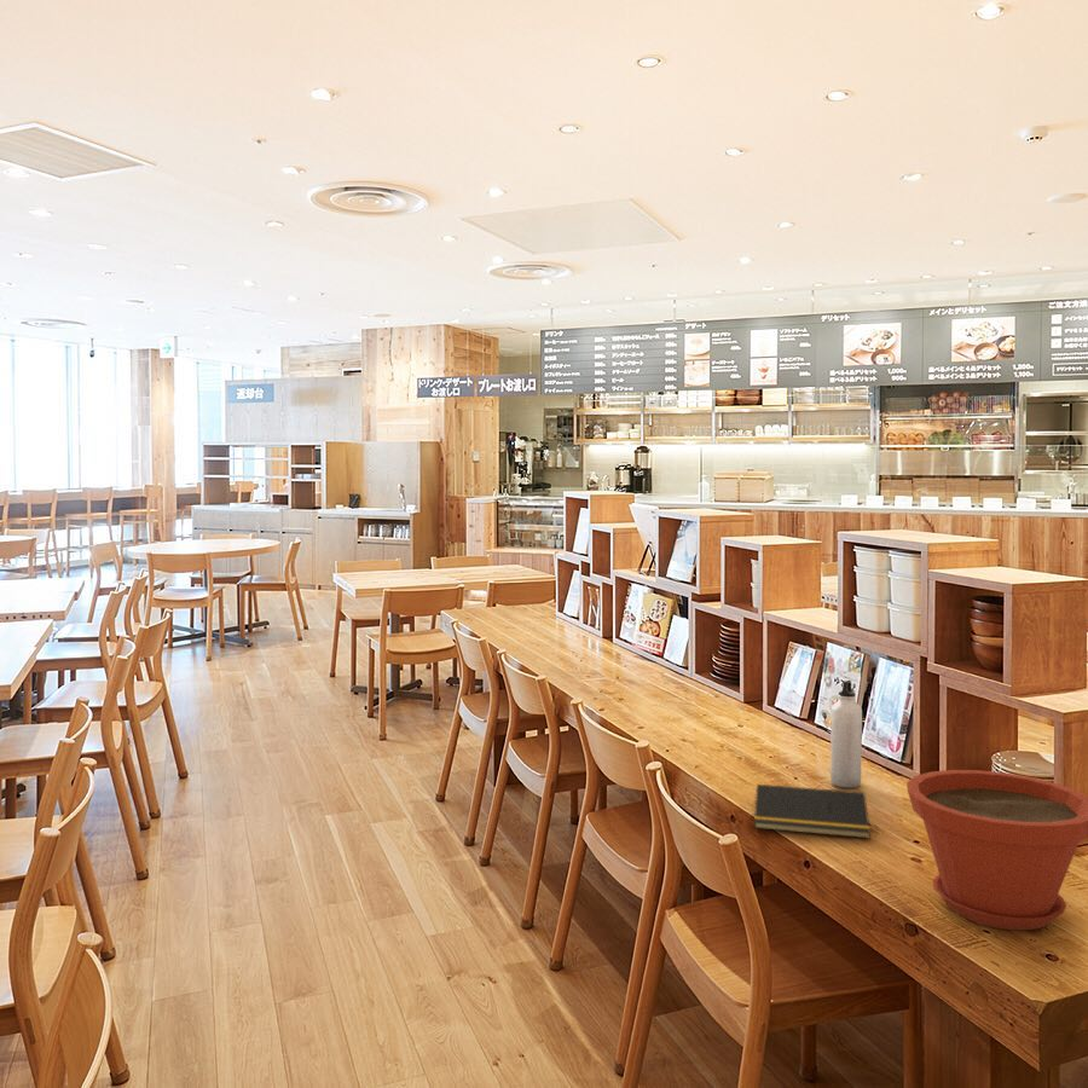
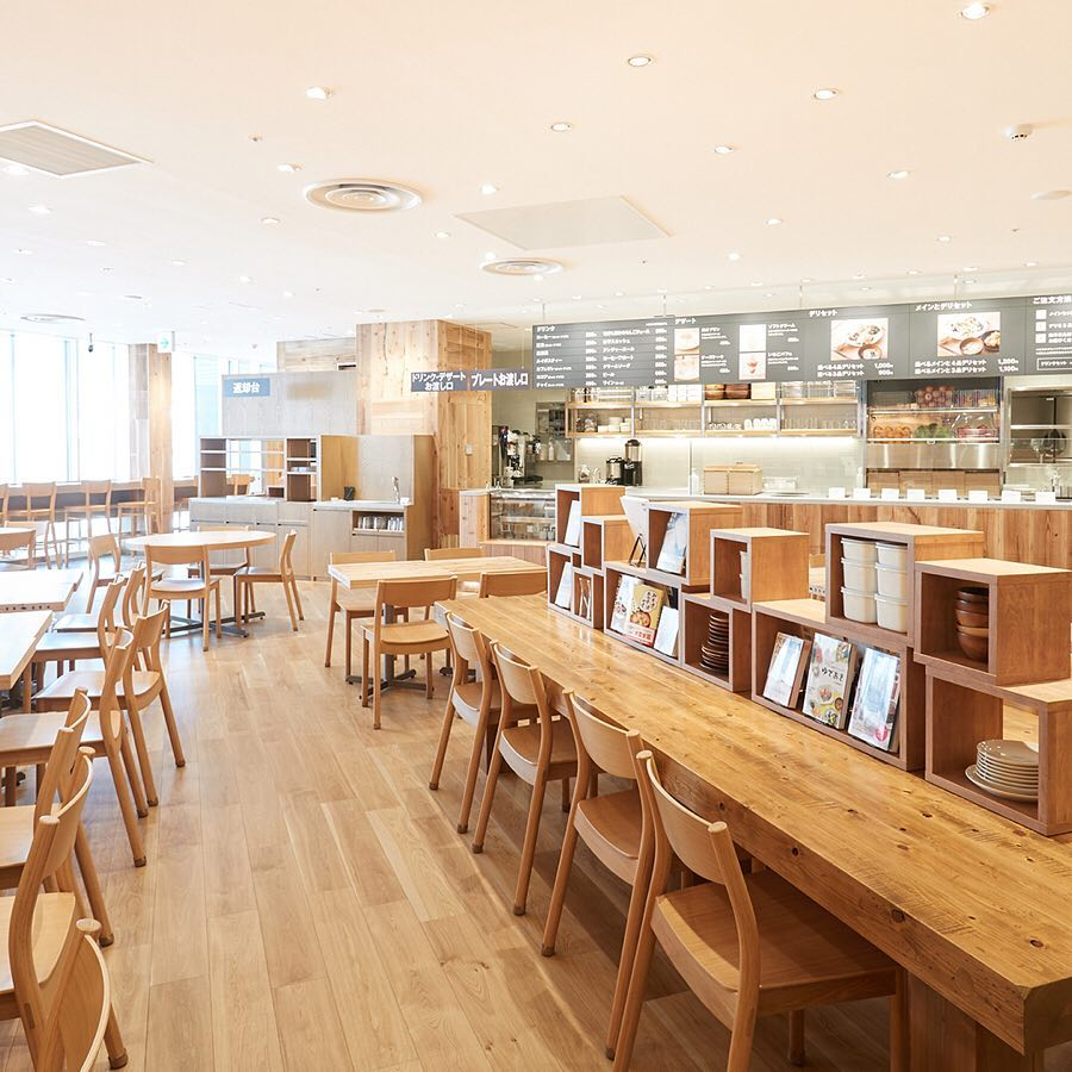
- water bottle [829,678,863,789]
- plant pot [905,769,1088,931]
- notepad [753,783,872,839]
